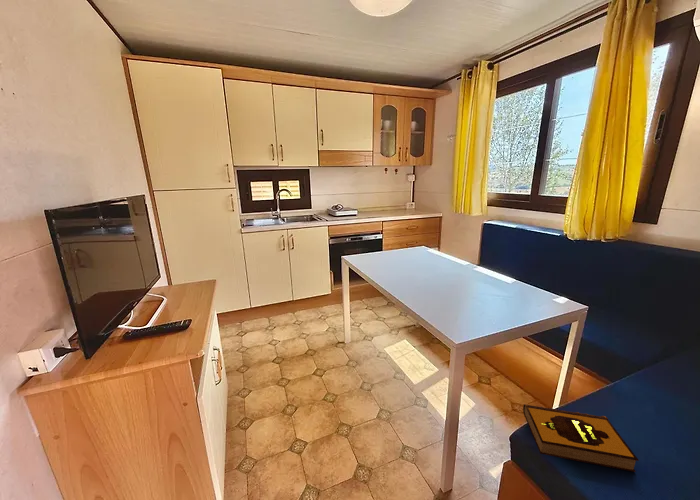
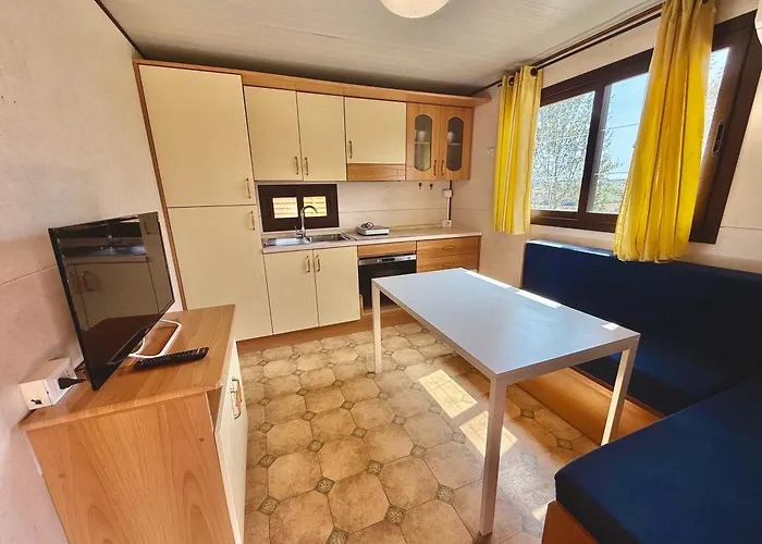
- hardback book [522,403,640,473]
